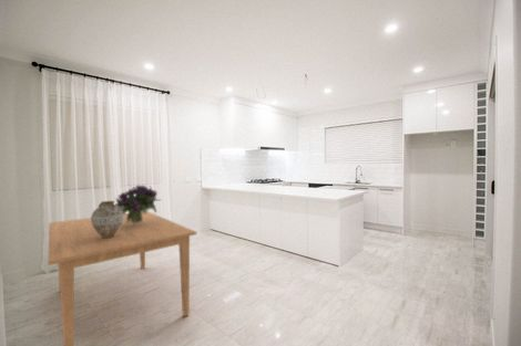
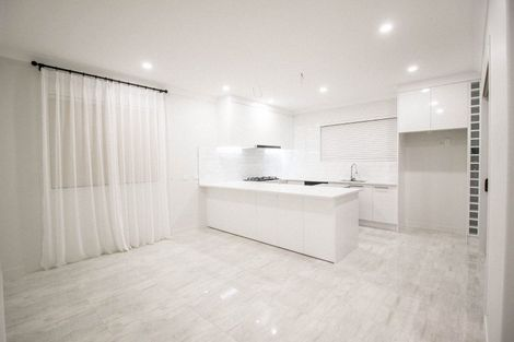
- dining table [47,210,198,346]
- bouquet [114,184,163,224]
- ceramic jug [90,200,123,239]
